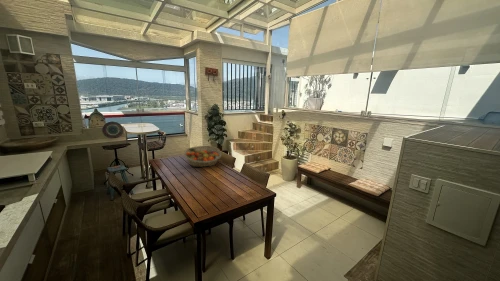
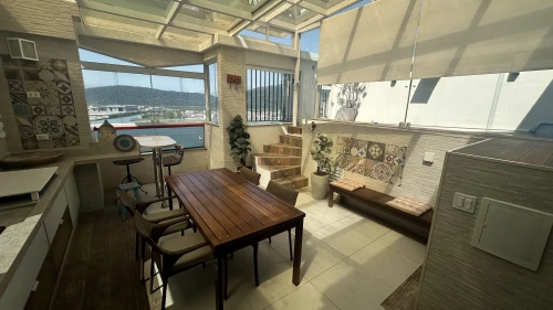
- fruit basket [183,145,223,168]
